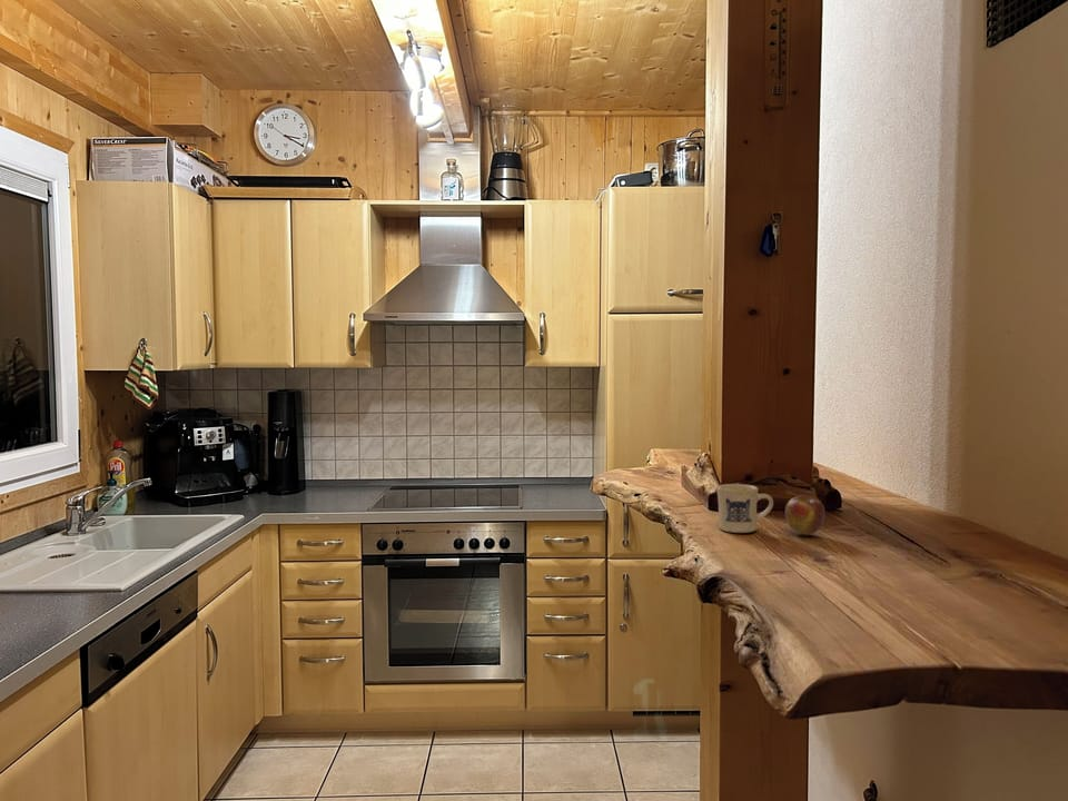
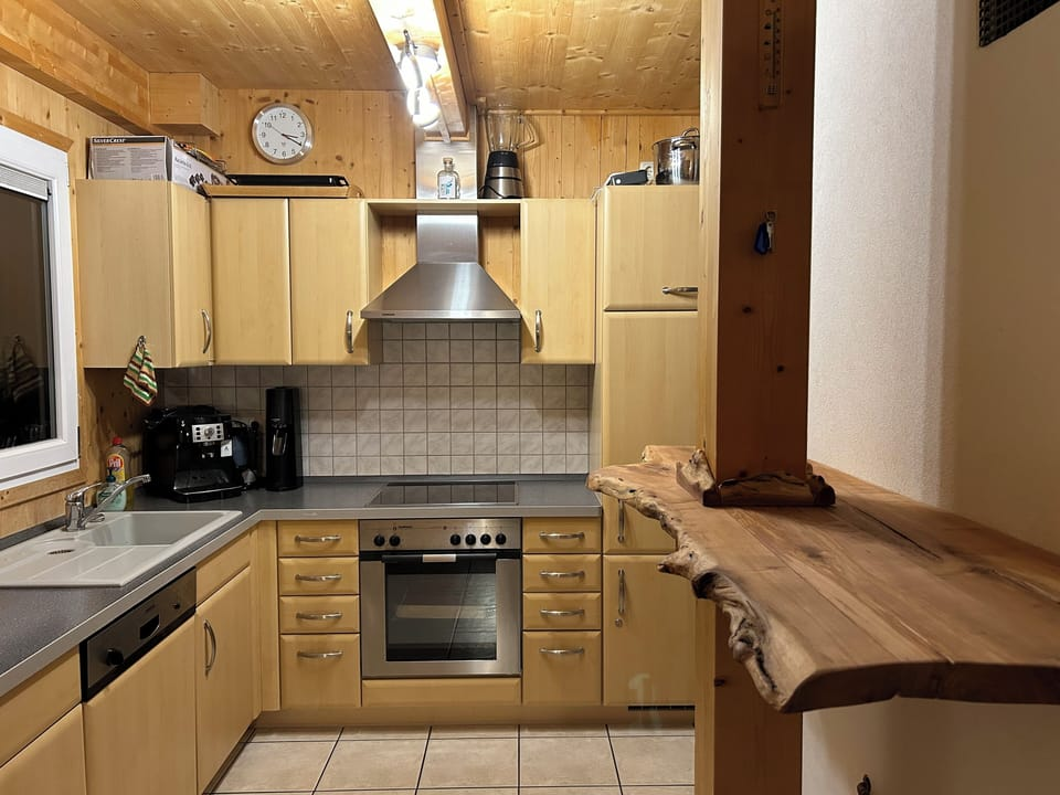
- mug [715,483,825,535]
